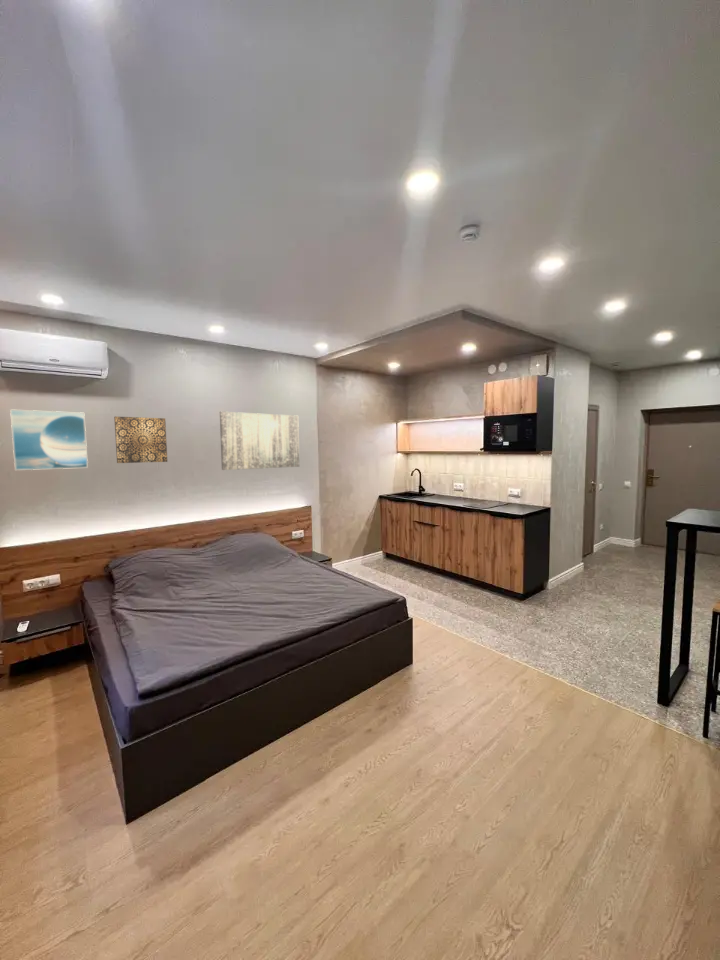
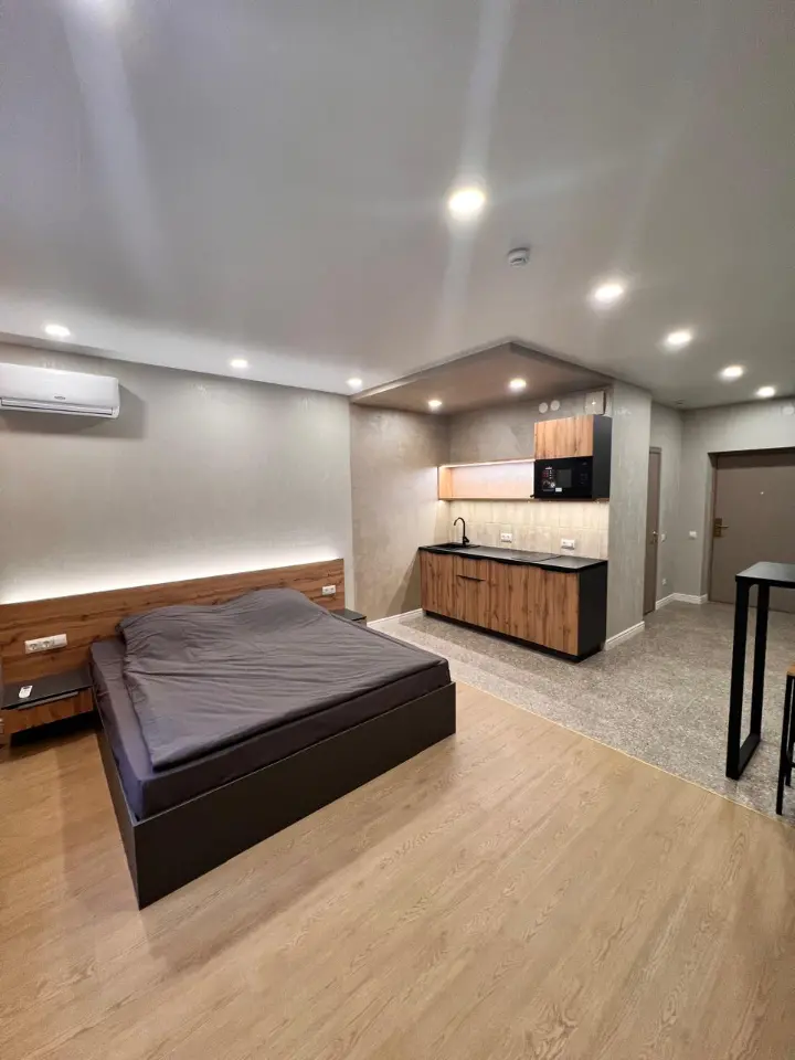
- wall art [219,411,300,471]
- wall art [113,415,168,464]
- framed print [9,409,89,471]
